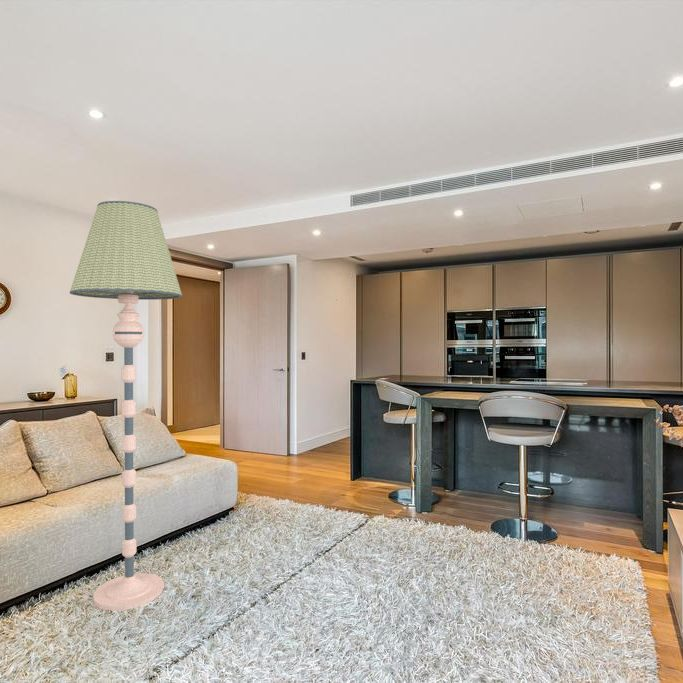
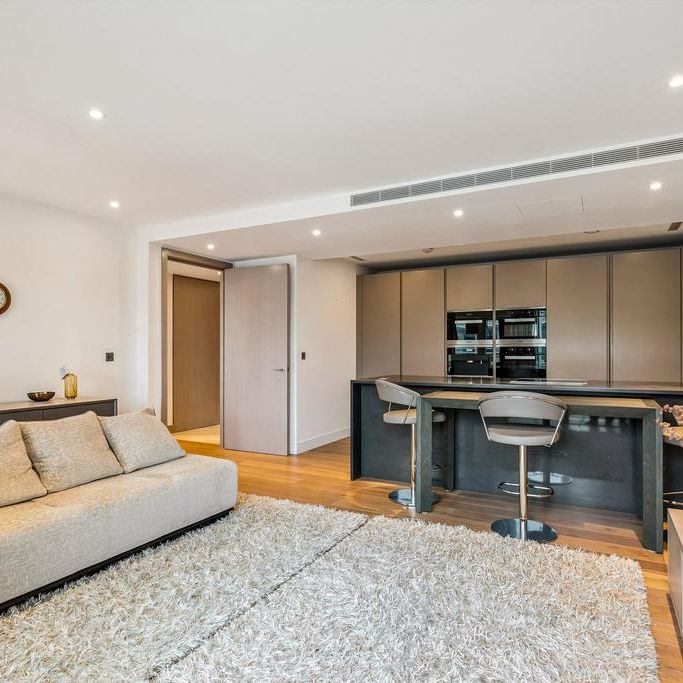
- floor lamp [69,200,183,612]
